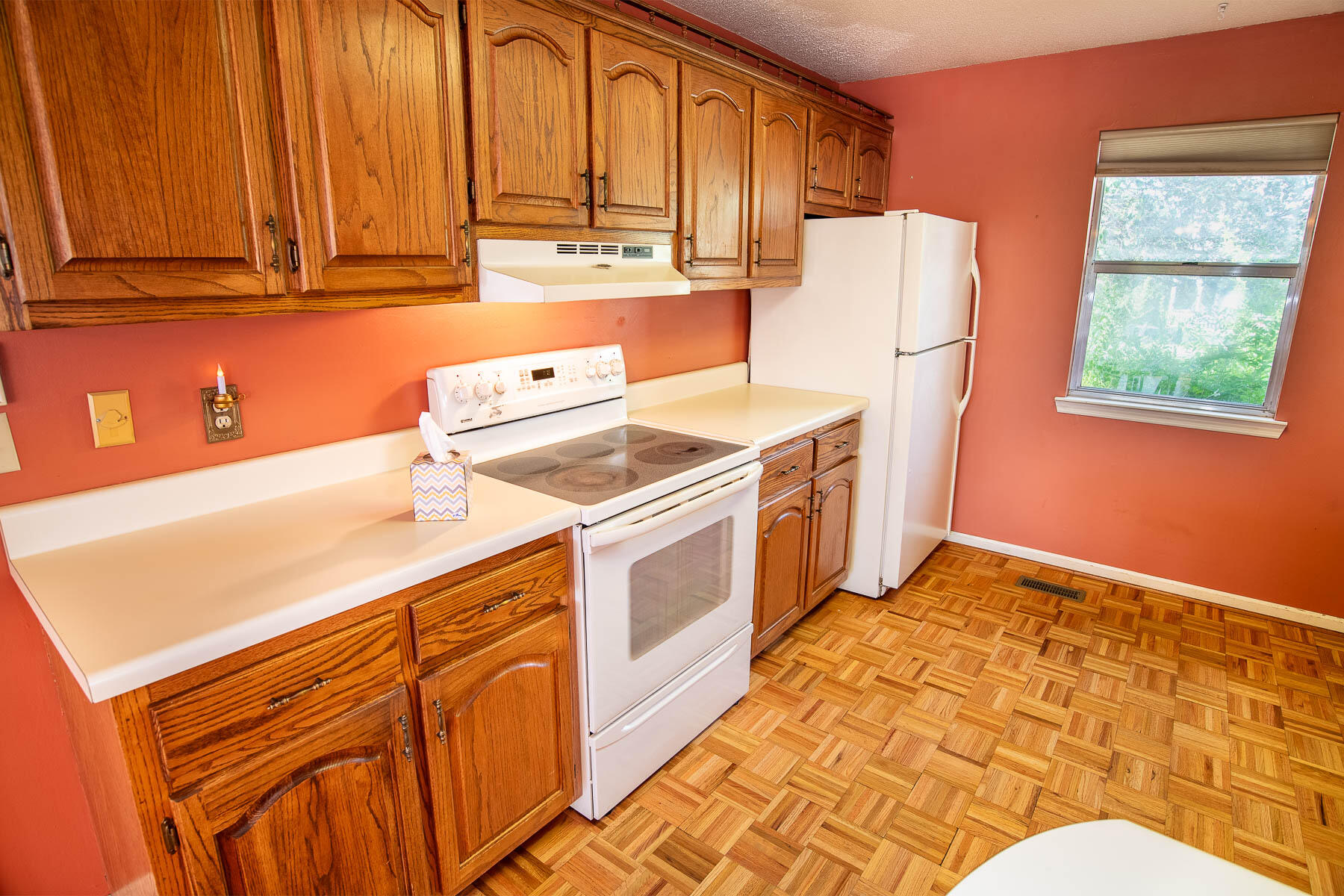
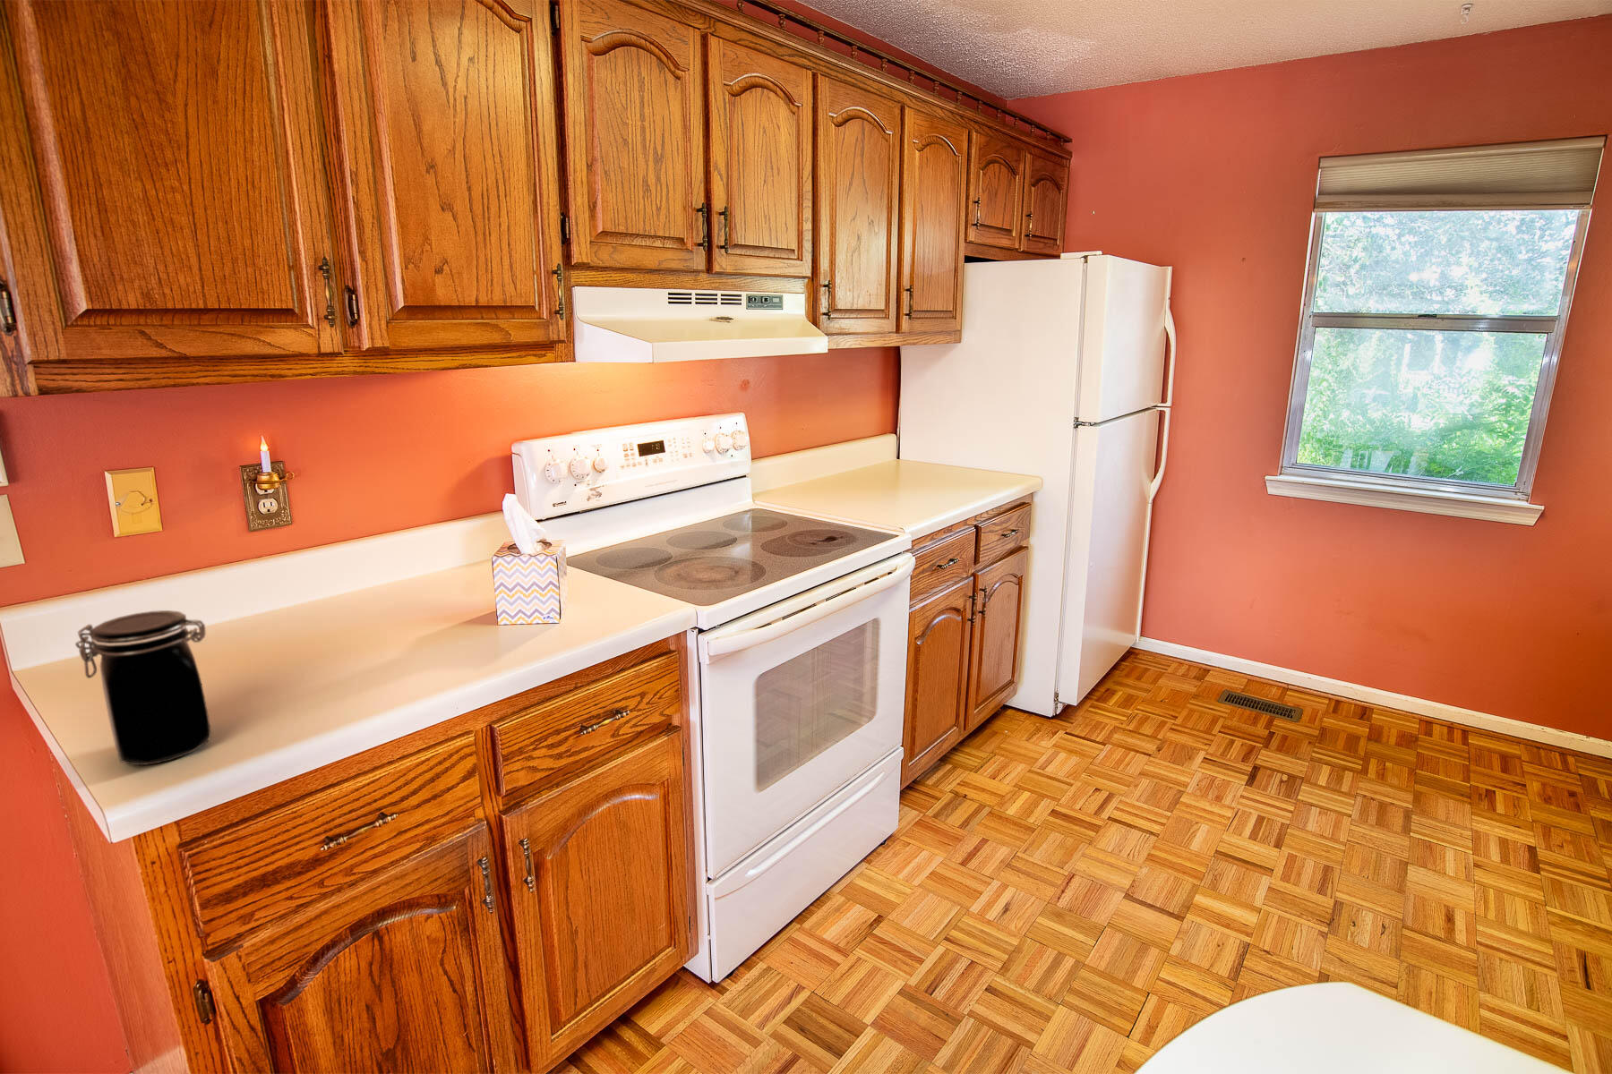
+ jar [74,609,212,766]
